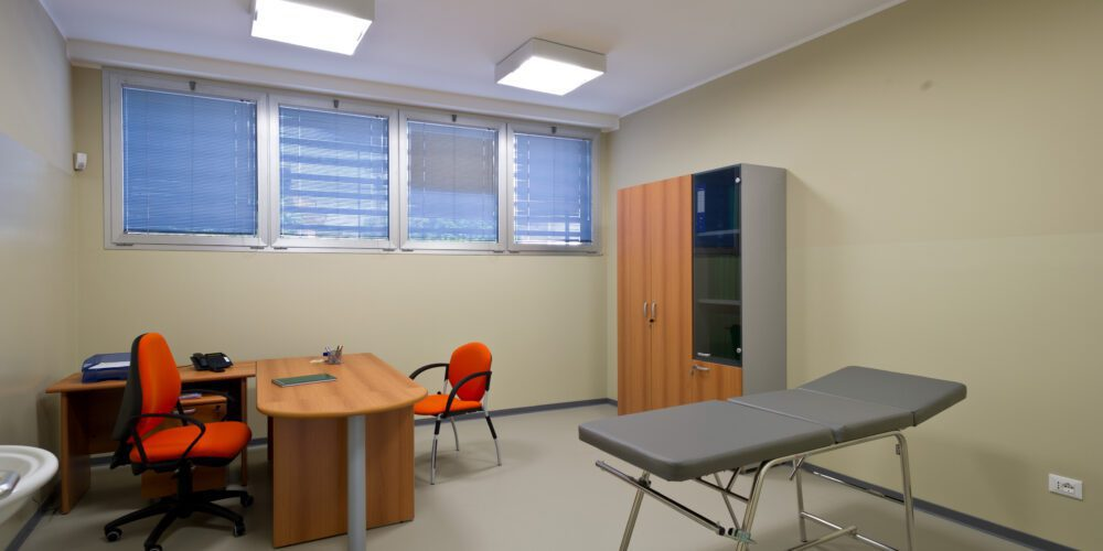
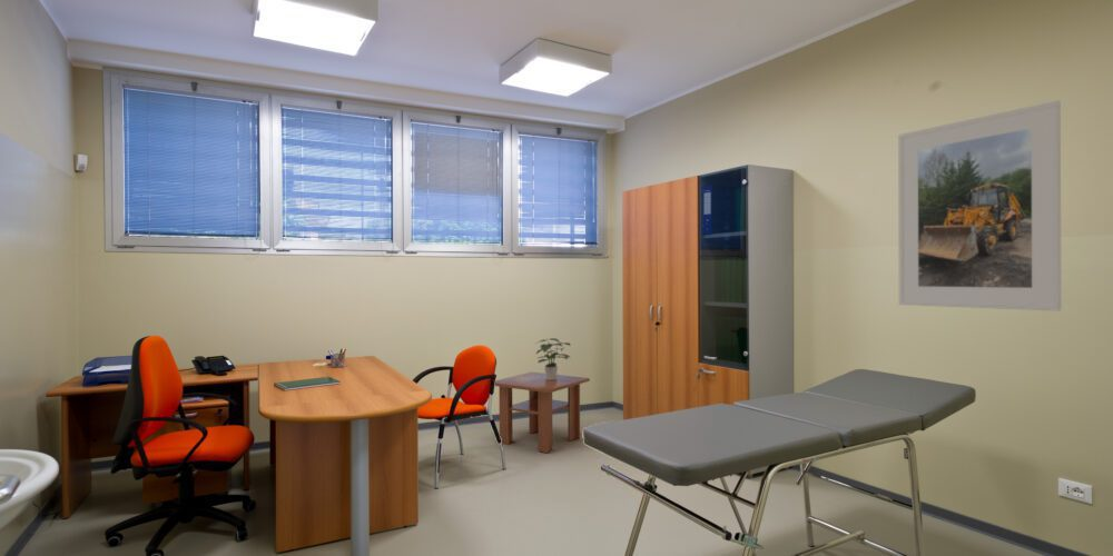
+ potted plant [535,337,571,379]
+ coffee table [494,371,591,454]
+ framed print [897,99,1062,312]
